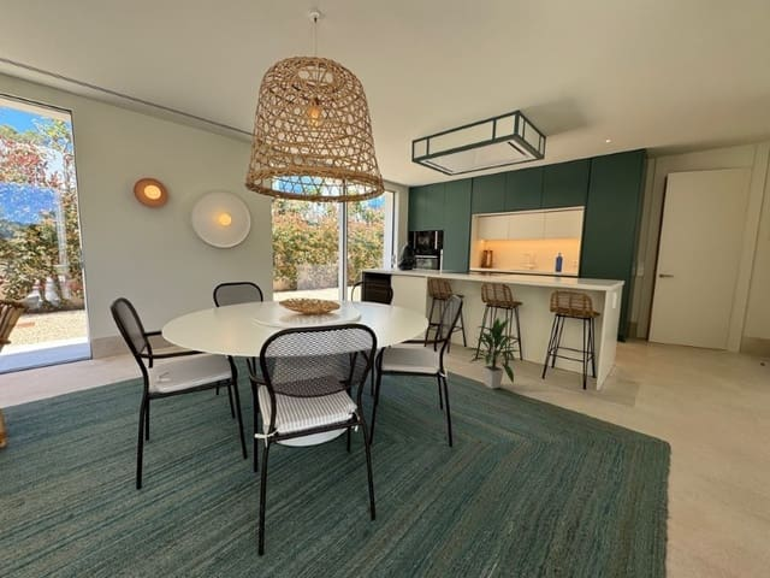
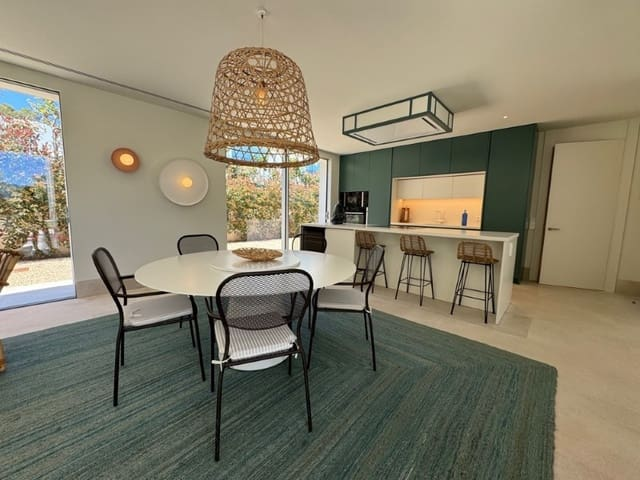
- indoor plant [464,315,522,390]
